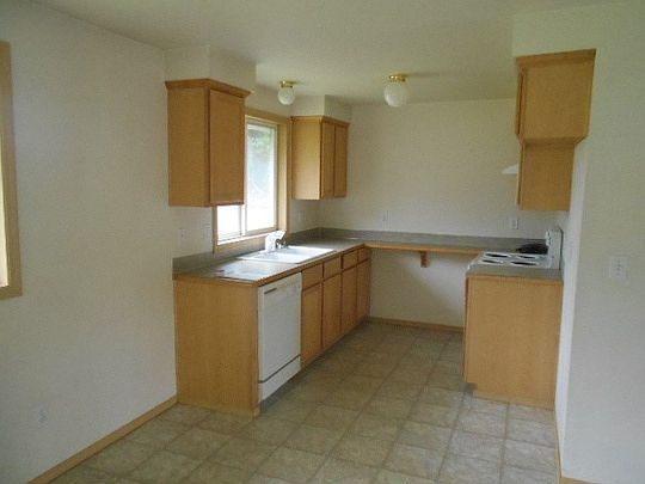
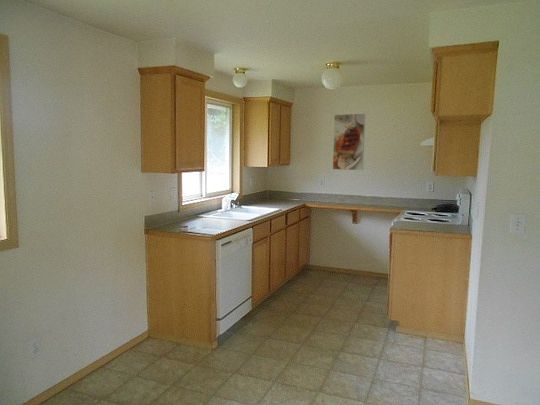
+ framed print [332,113,366,171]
